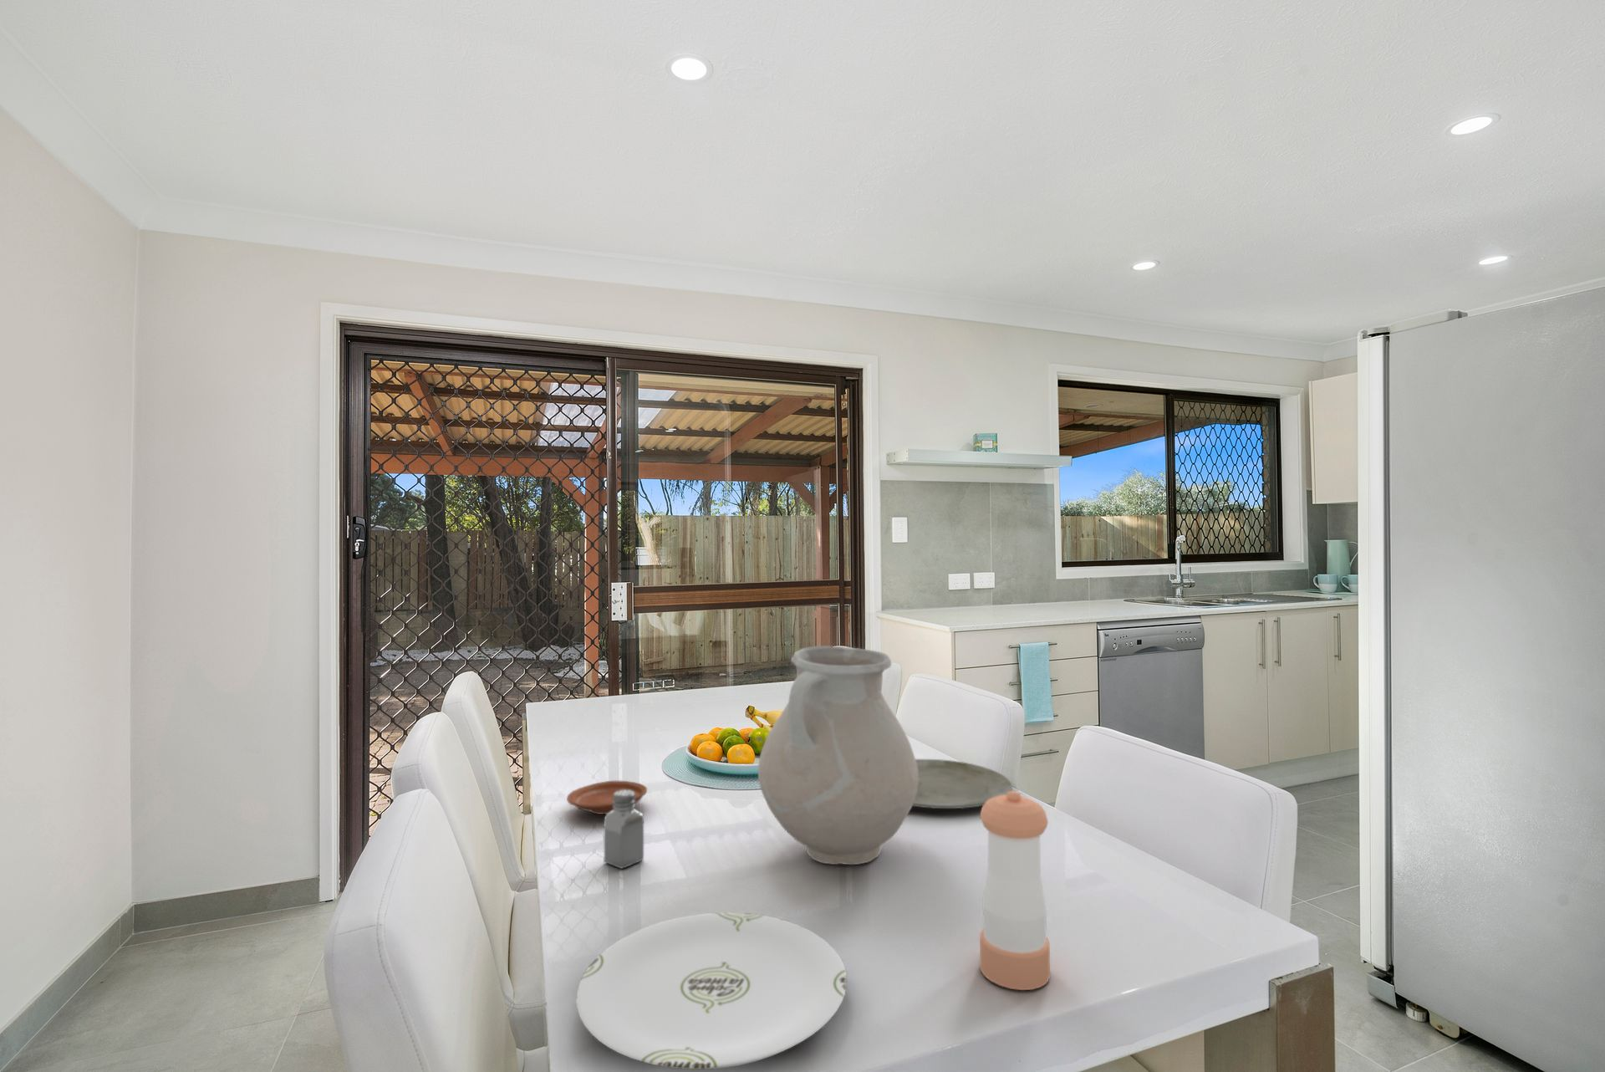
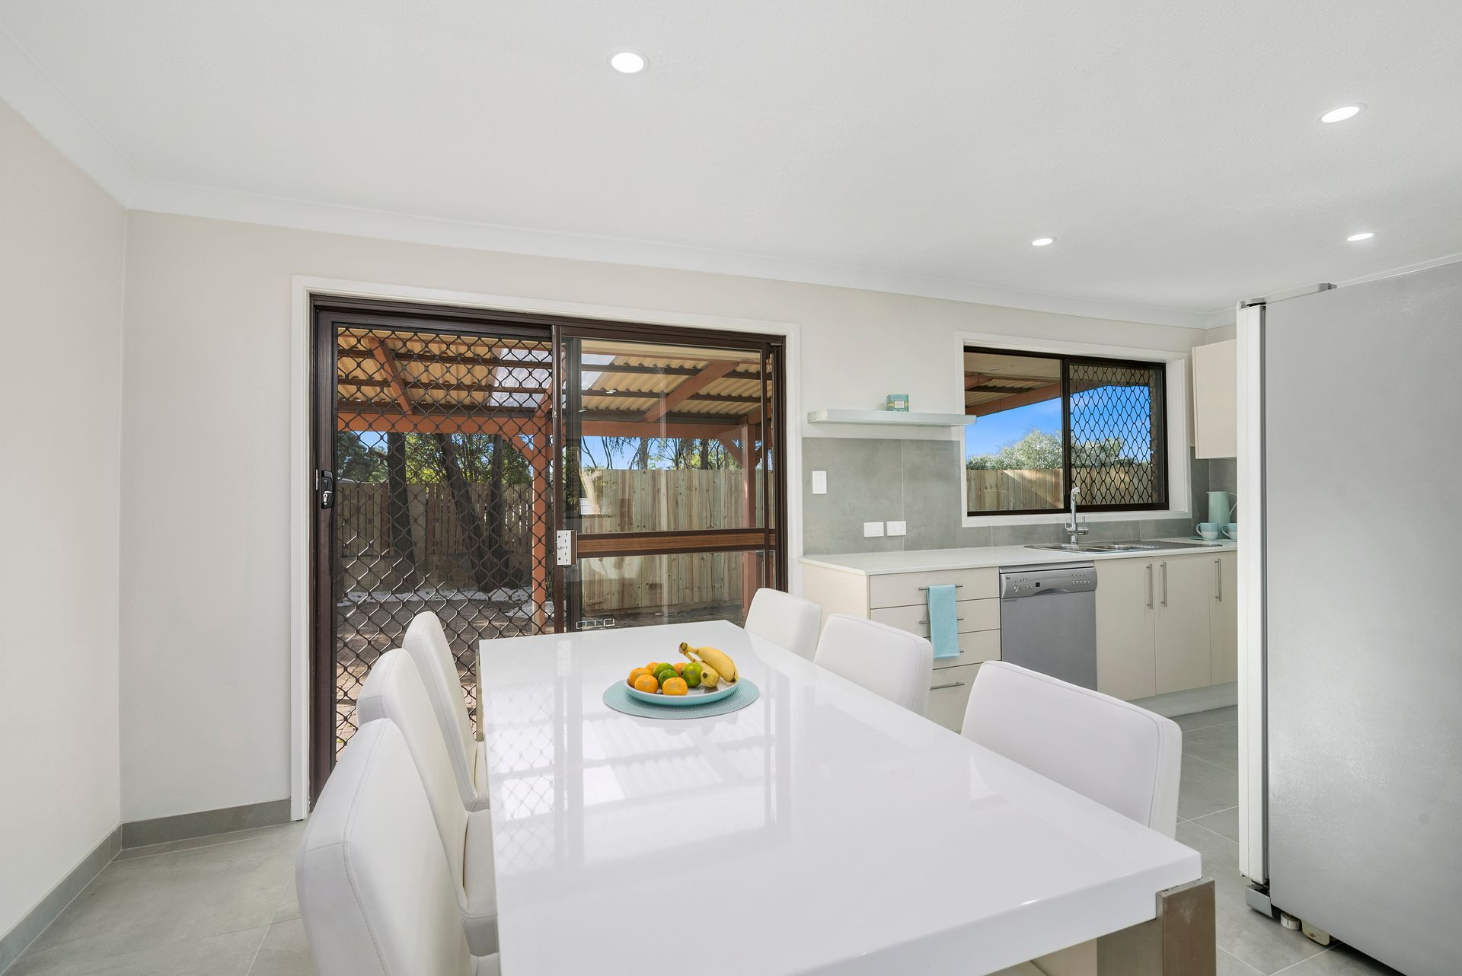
- plate [575,912,848,1071]
- vase [757,645,919,865]
- plate [566,780,648,815]
- plate [913,759,1012,810]
- pepper shaker [978,790,1051,991]
- saltshaker [604,790,645,870]
